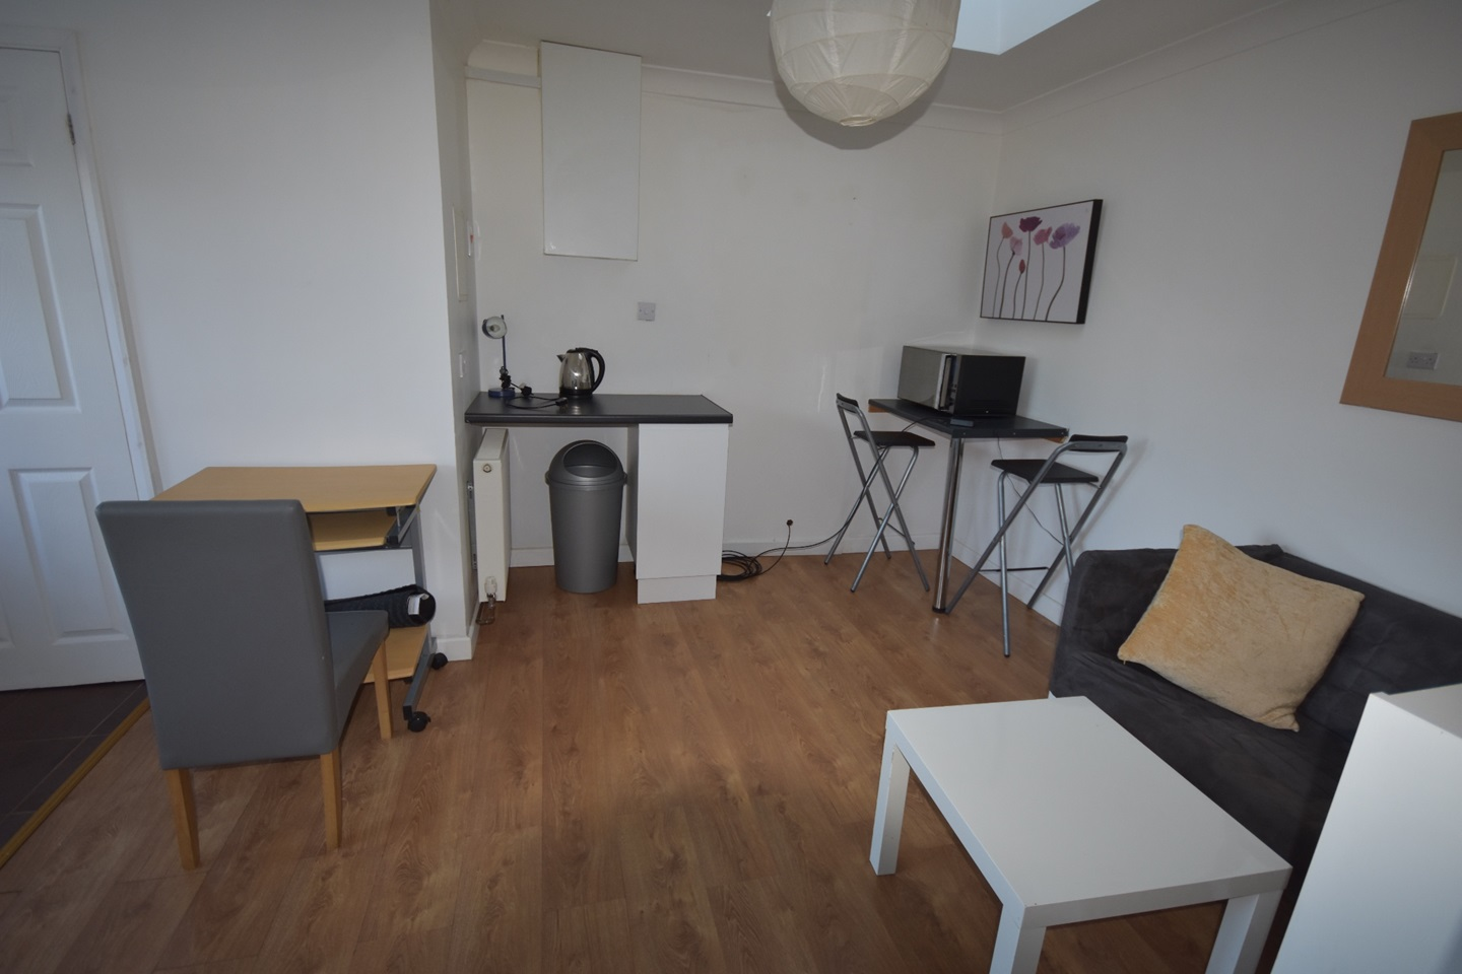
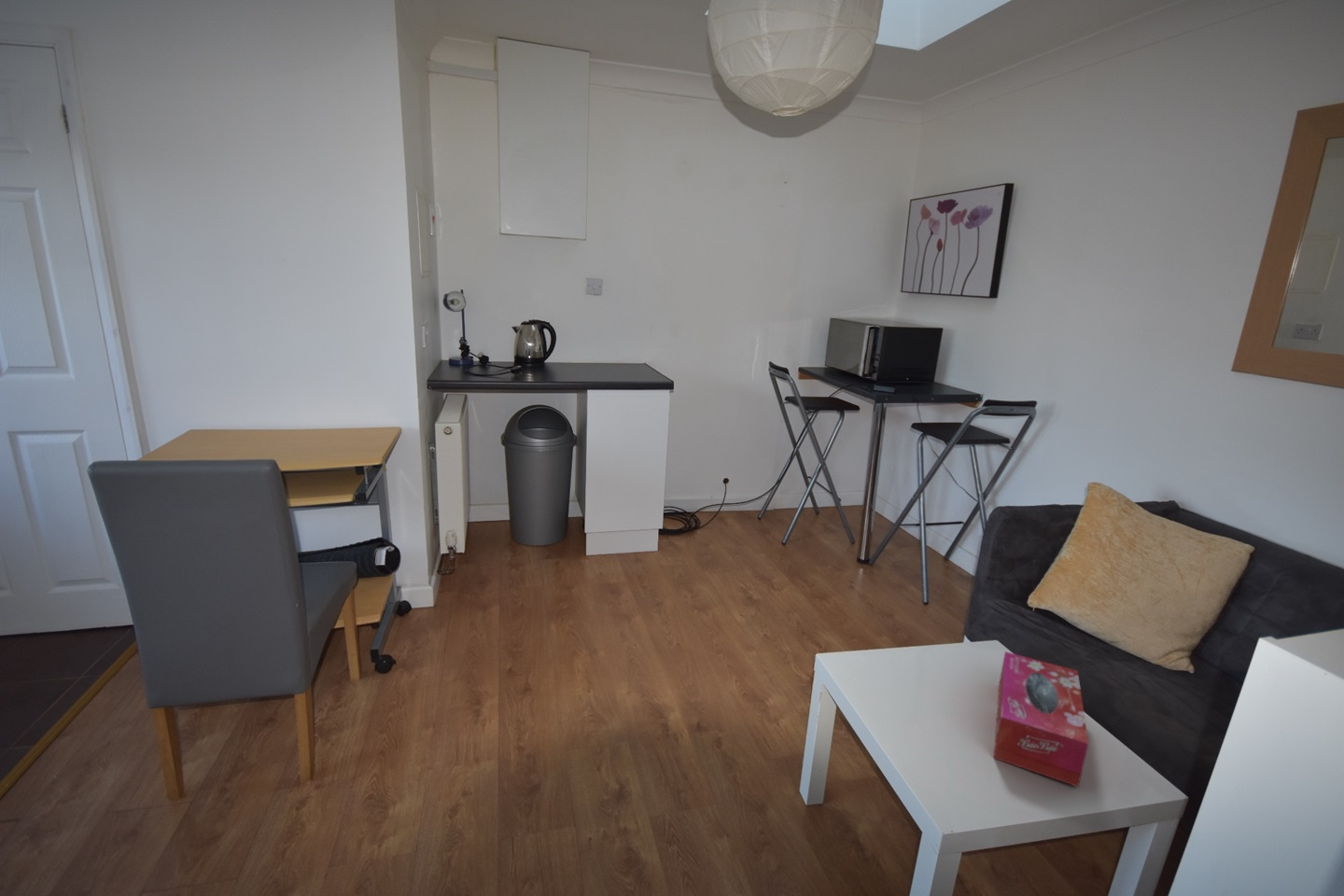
+ tissue box [993,651,1089,788]
